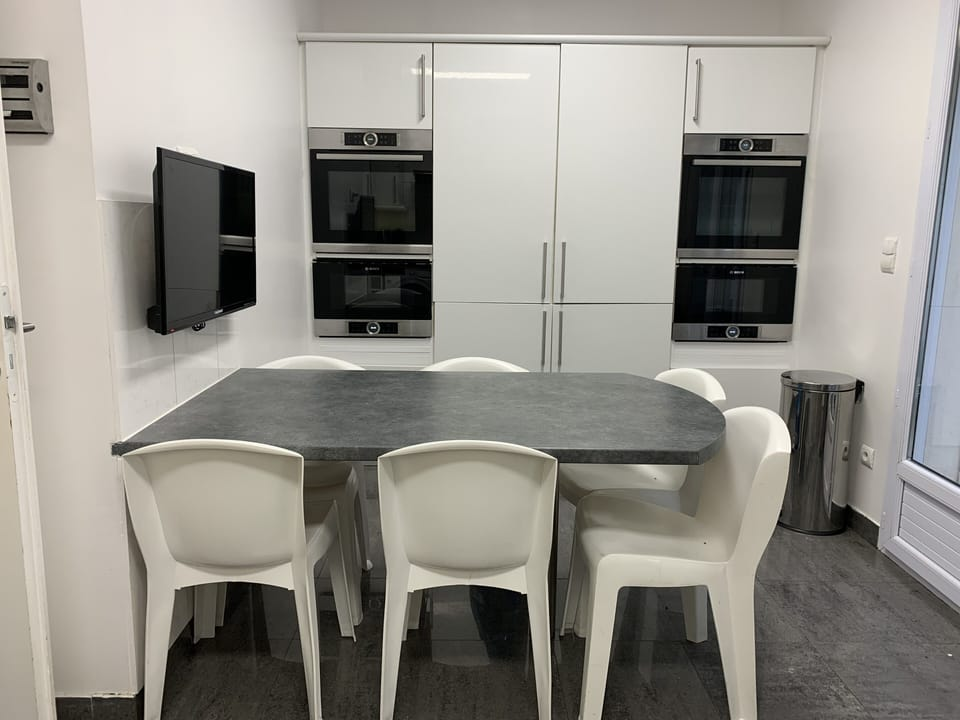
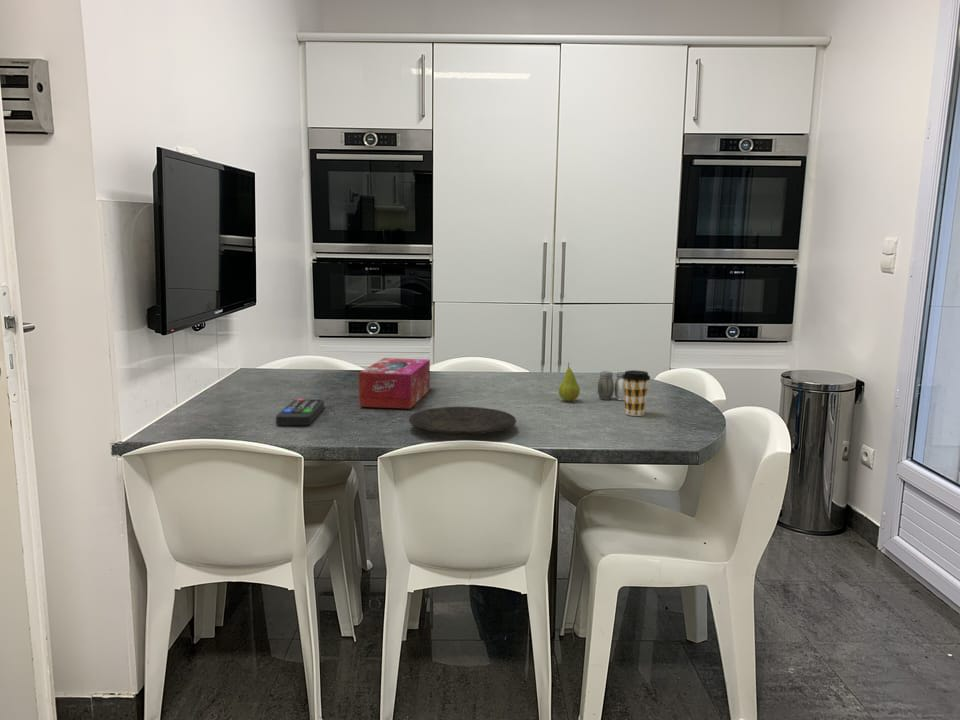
+ tissue box [358,357,431,410]
+ coffee cup [622,369,651,417]
+ salt and pepper shaker [597,370,625,401]
+ remote control [275,398,325,426]
+ plate [408,406,517,436]
+ fruit [558,362,581,402]
